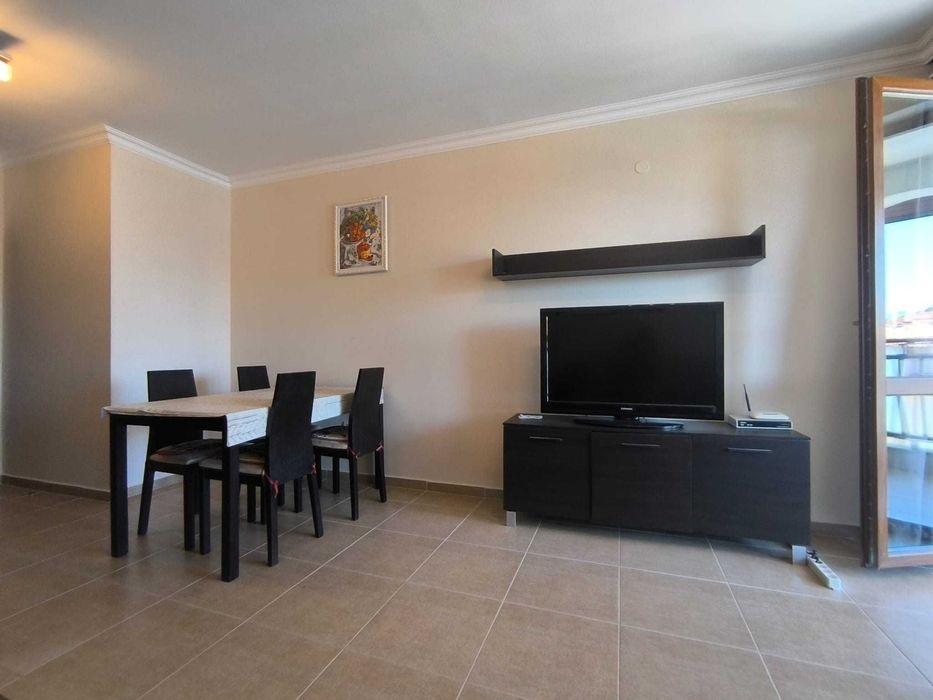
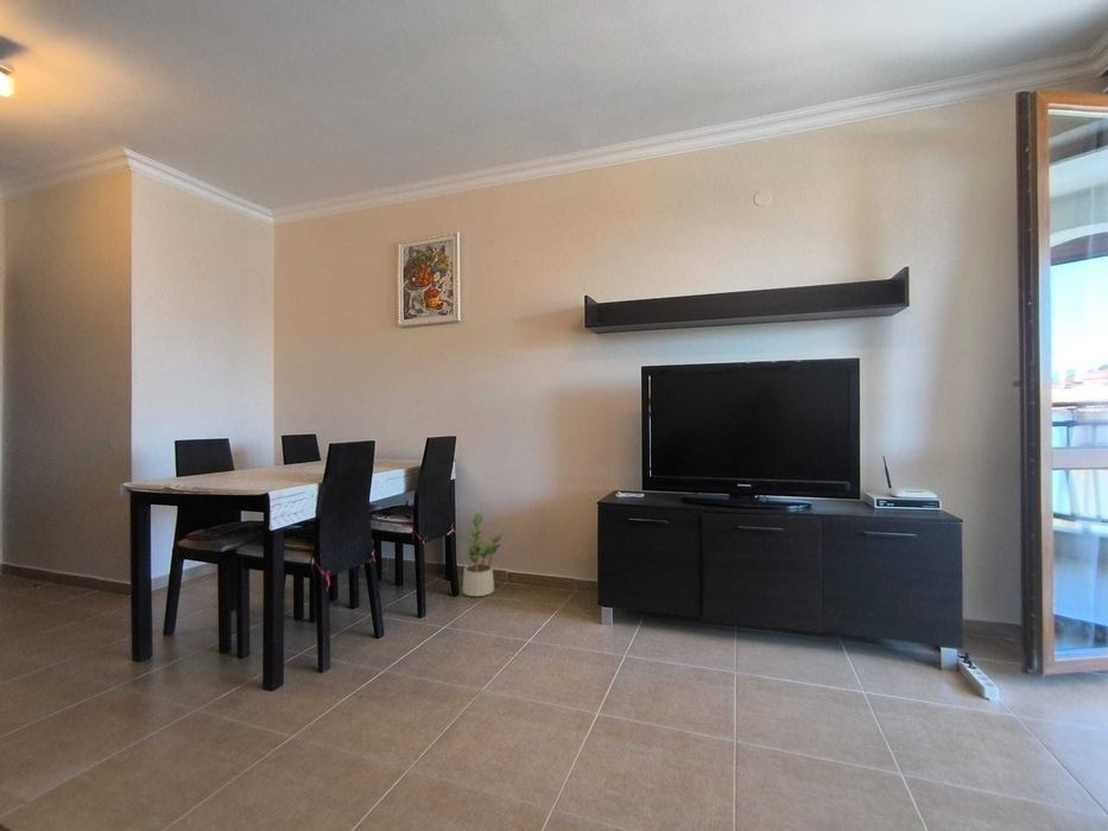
+ potted plant [461,512,505,597]
